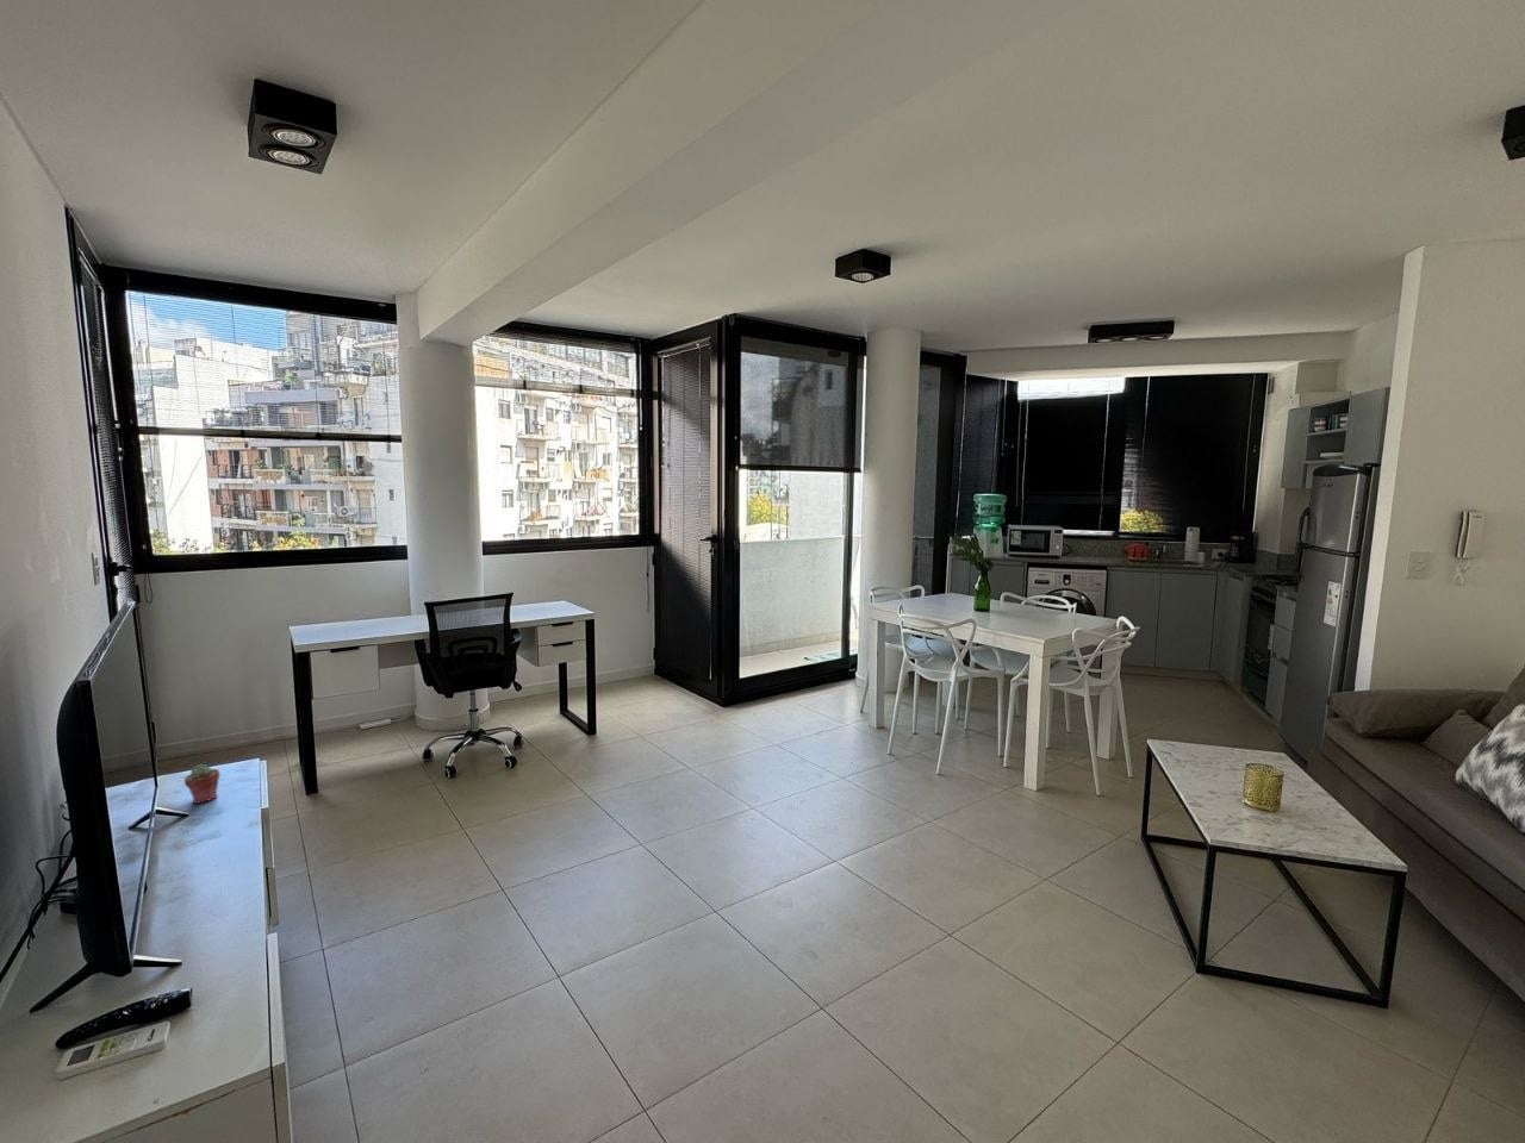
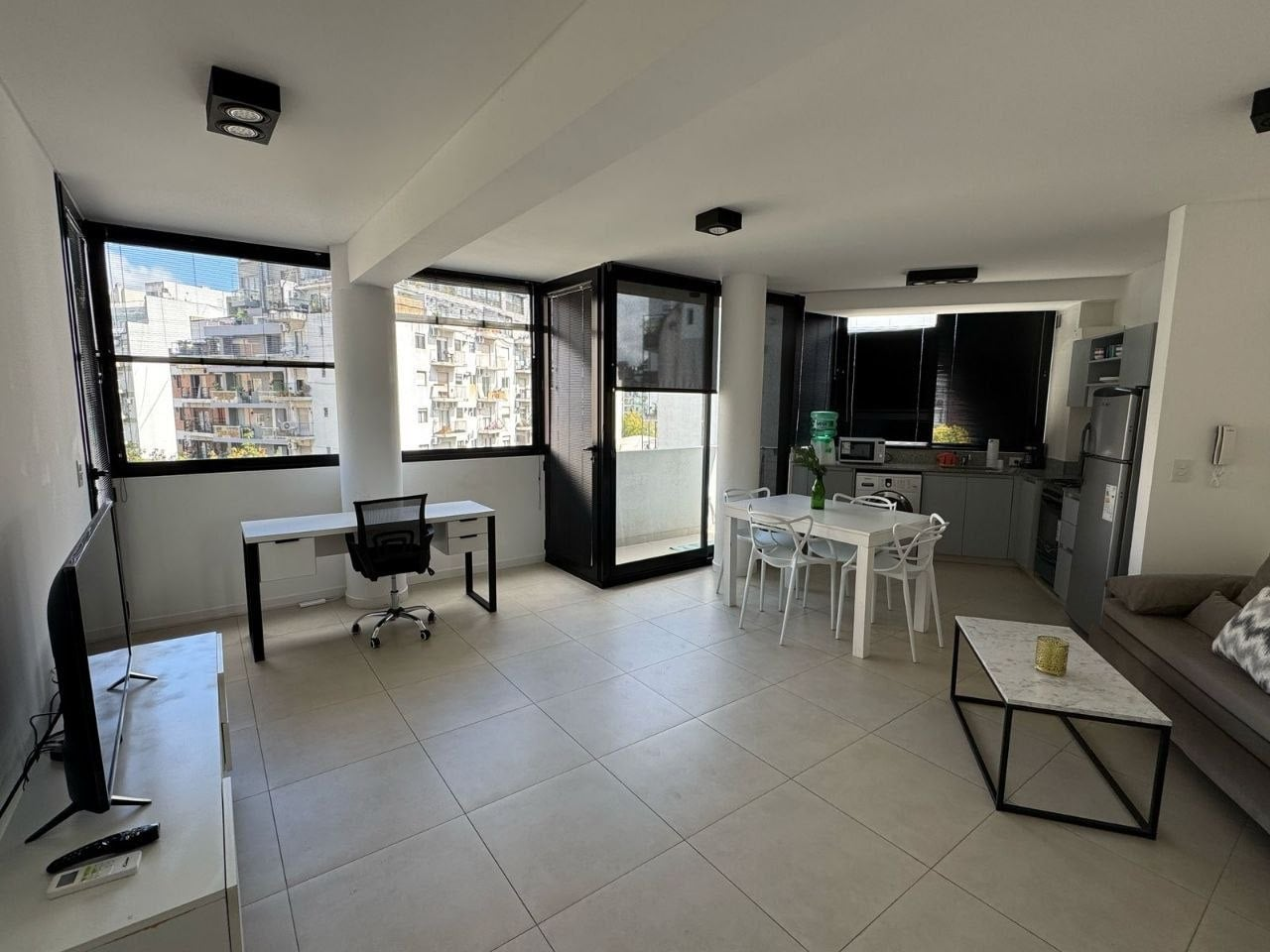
- potted succulent [184,764,221,804]
